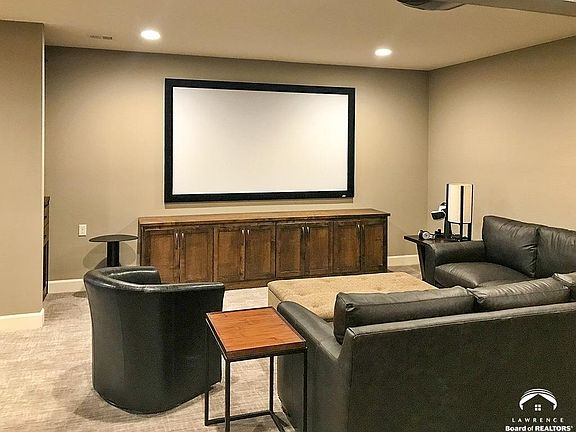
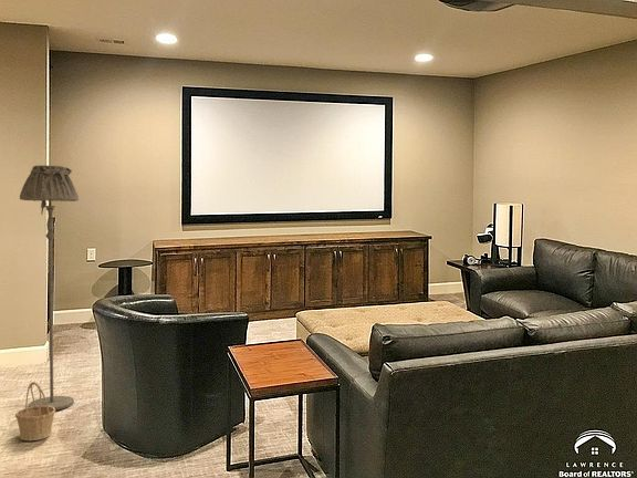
+ floor lamp [19,164,80,411]
+ basket [14,381,56,441]
